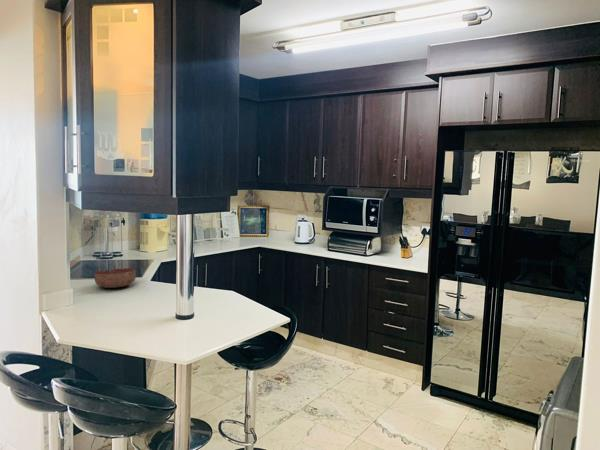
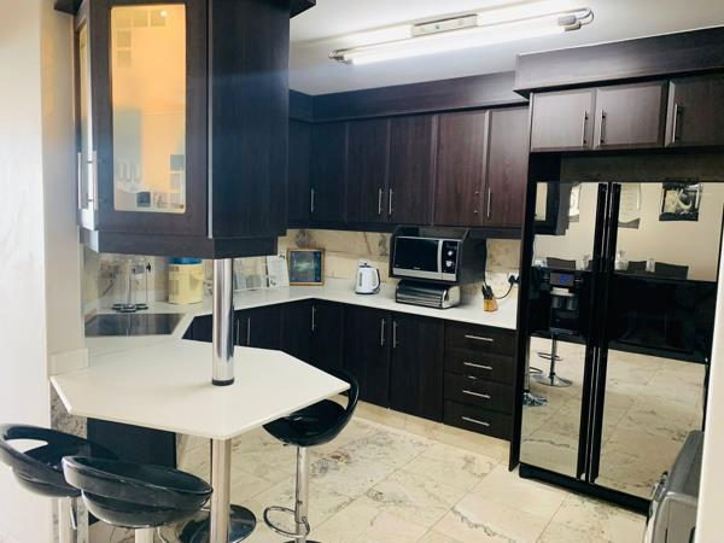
- decorative bowl [93,267,137,289]
